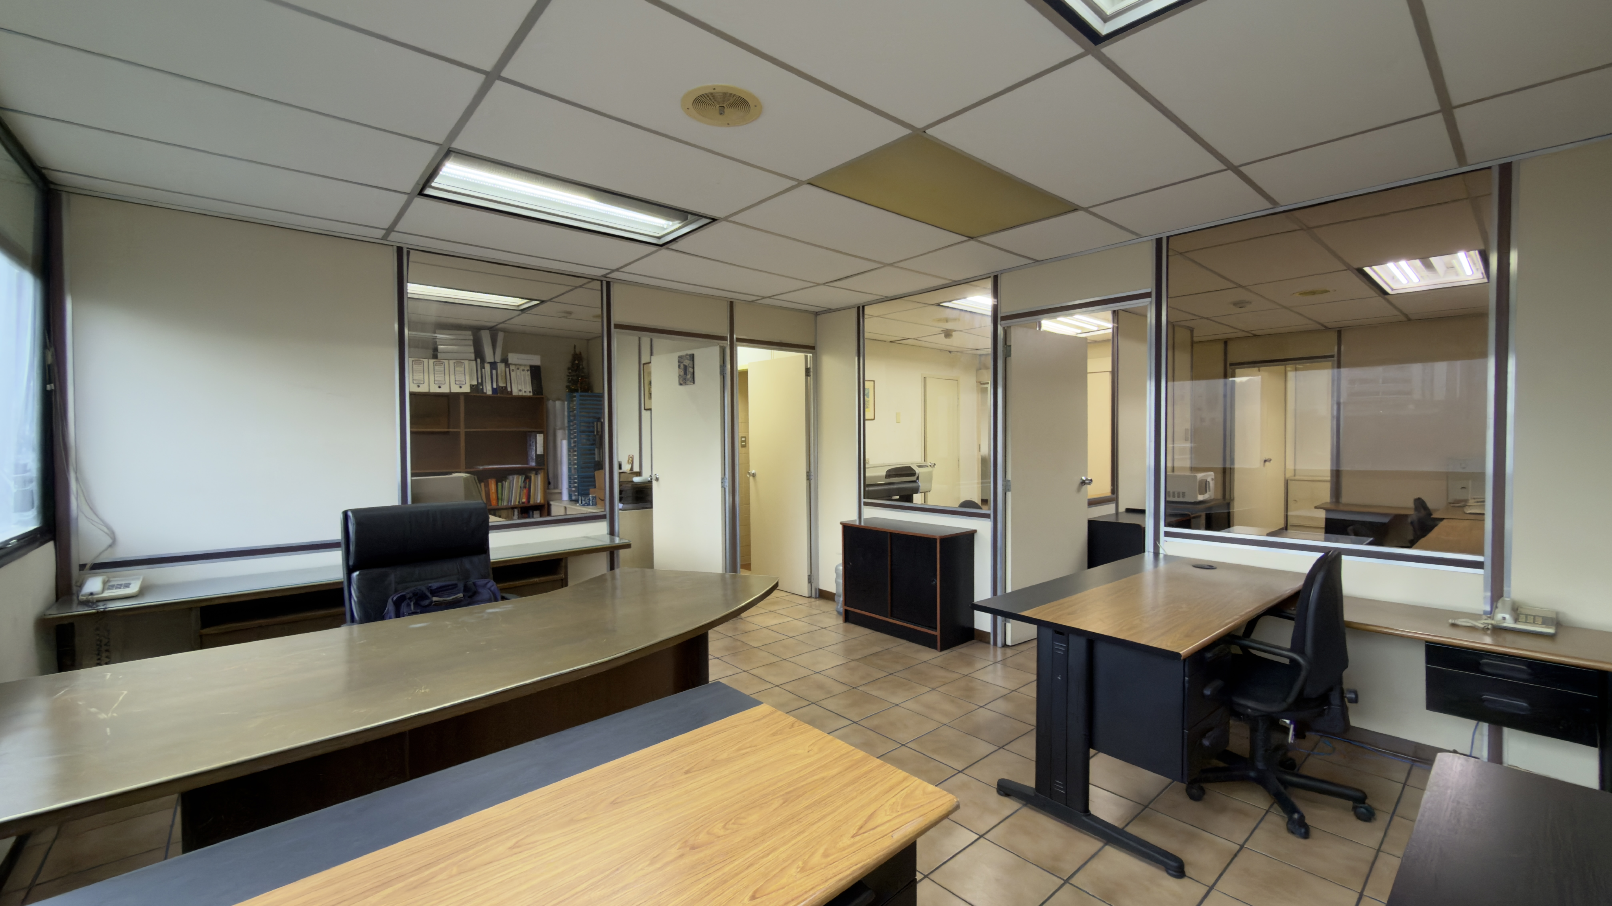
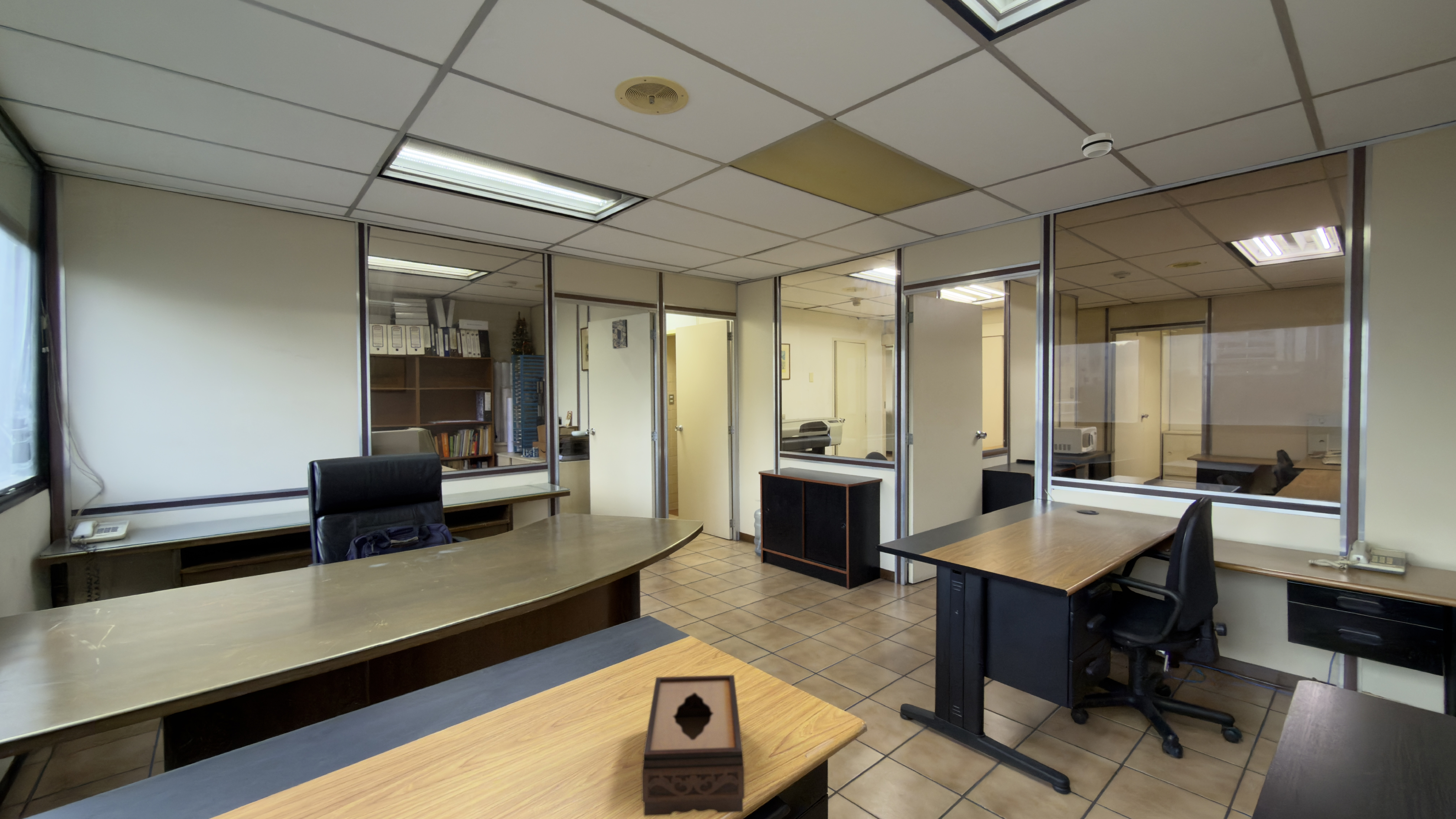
+ tissue box [641,674,745,817]
+ smoke detector [1081,132,1114,158]
